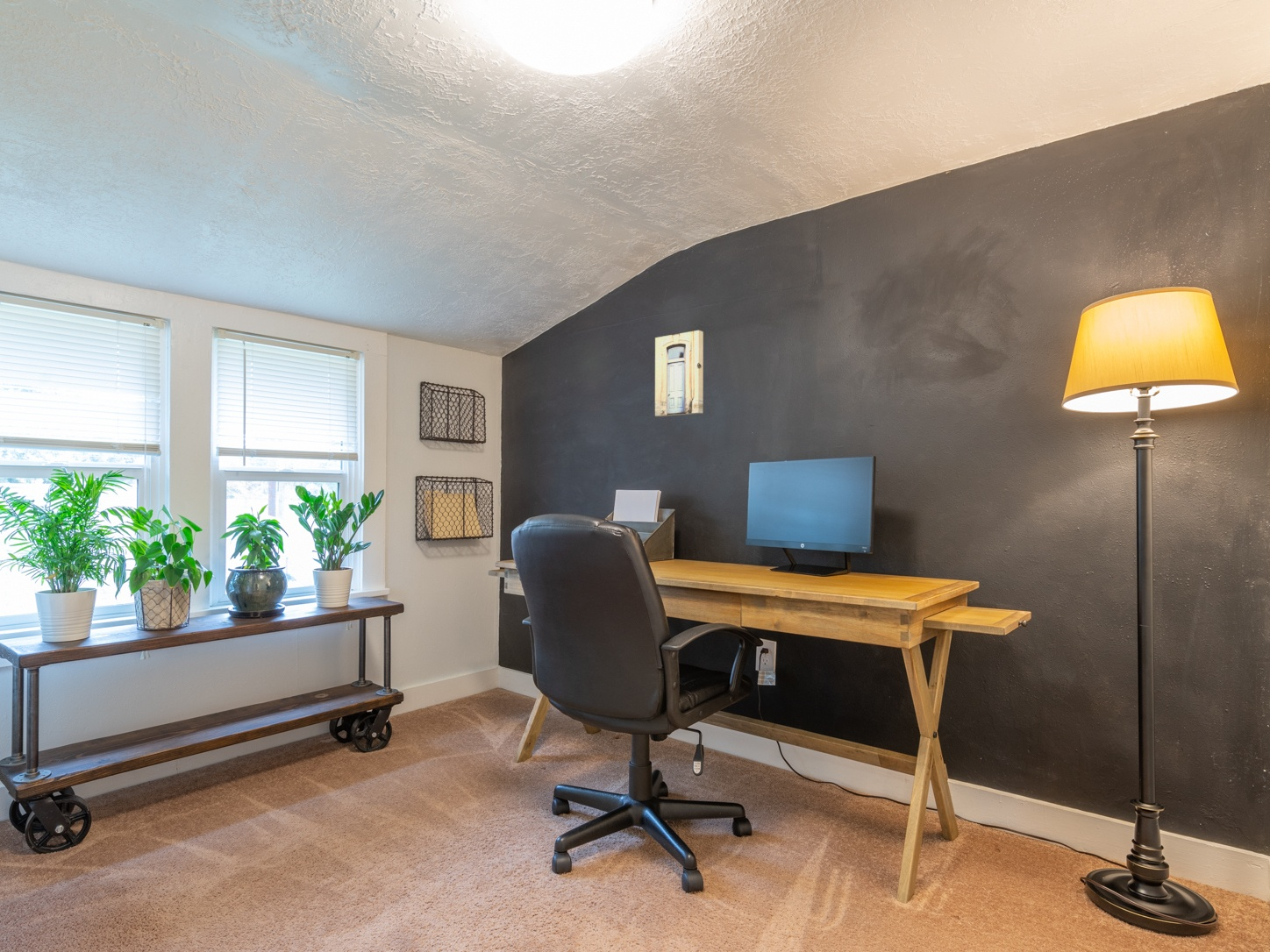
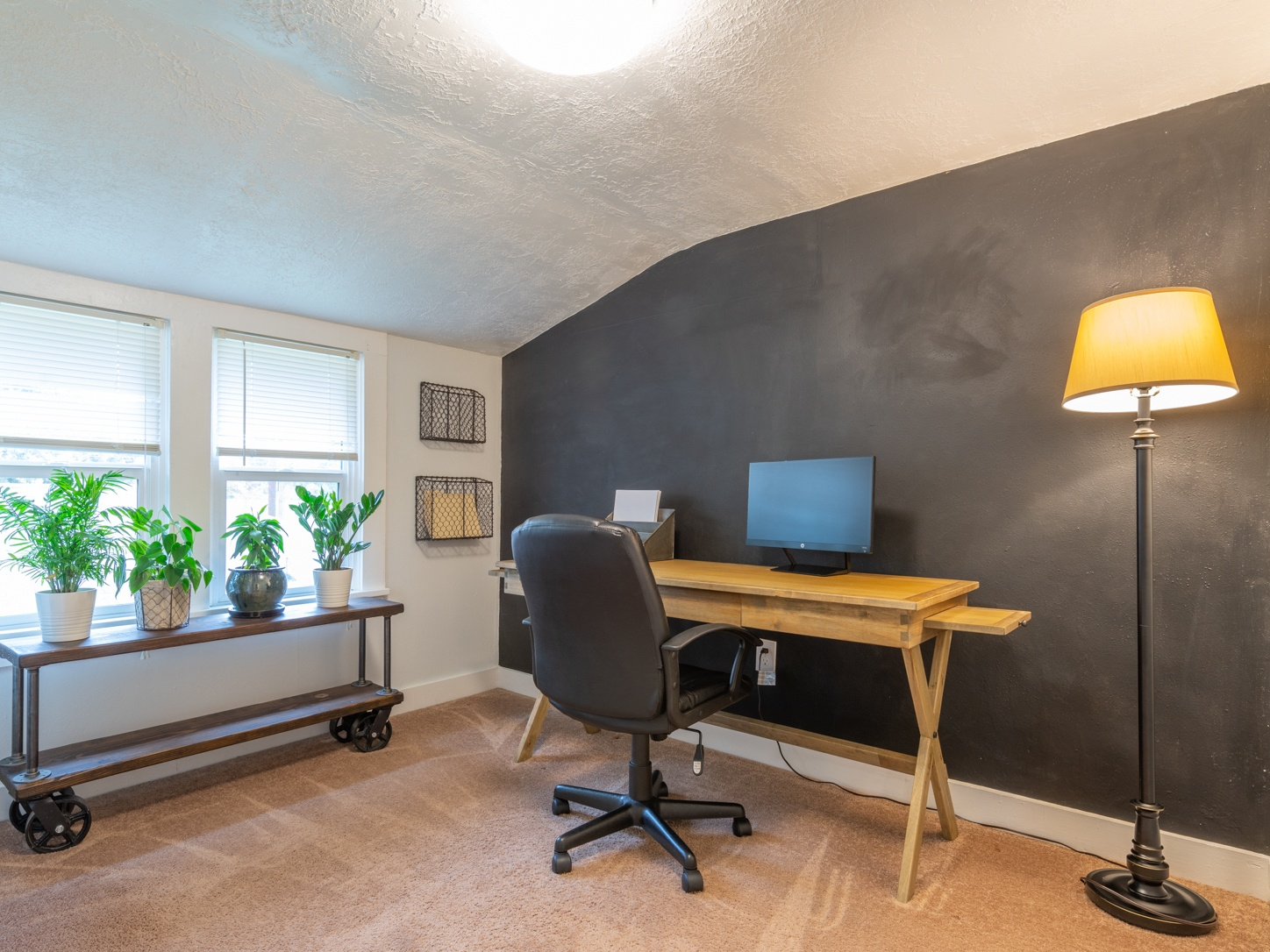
- wall art [654,330,704,417]
